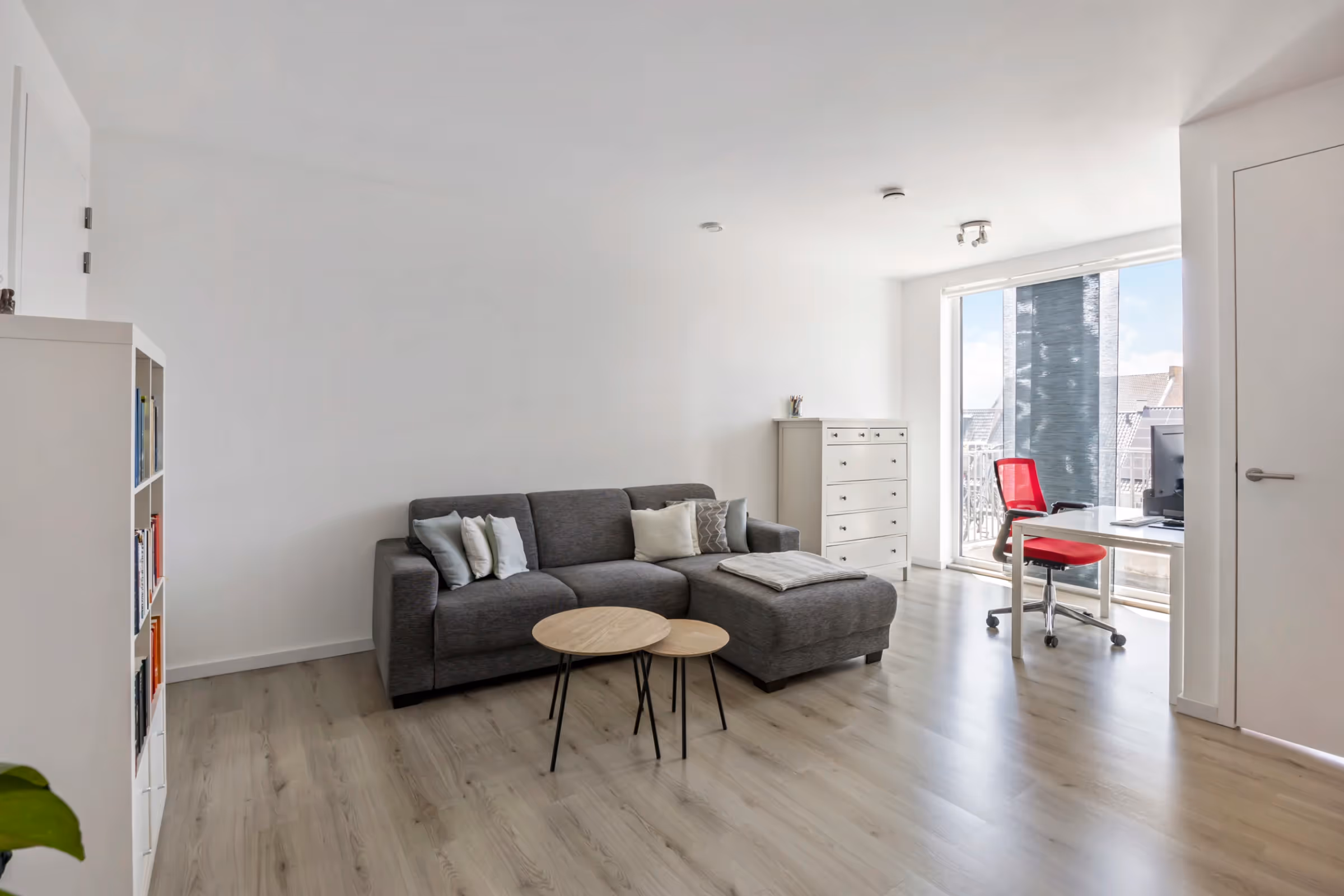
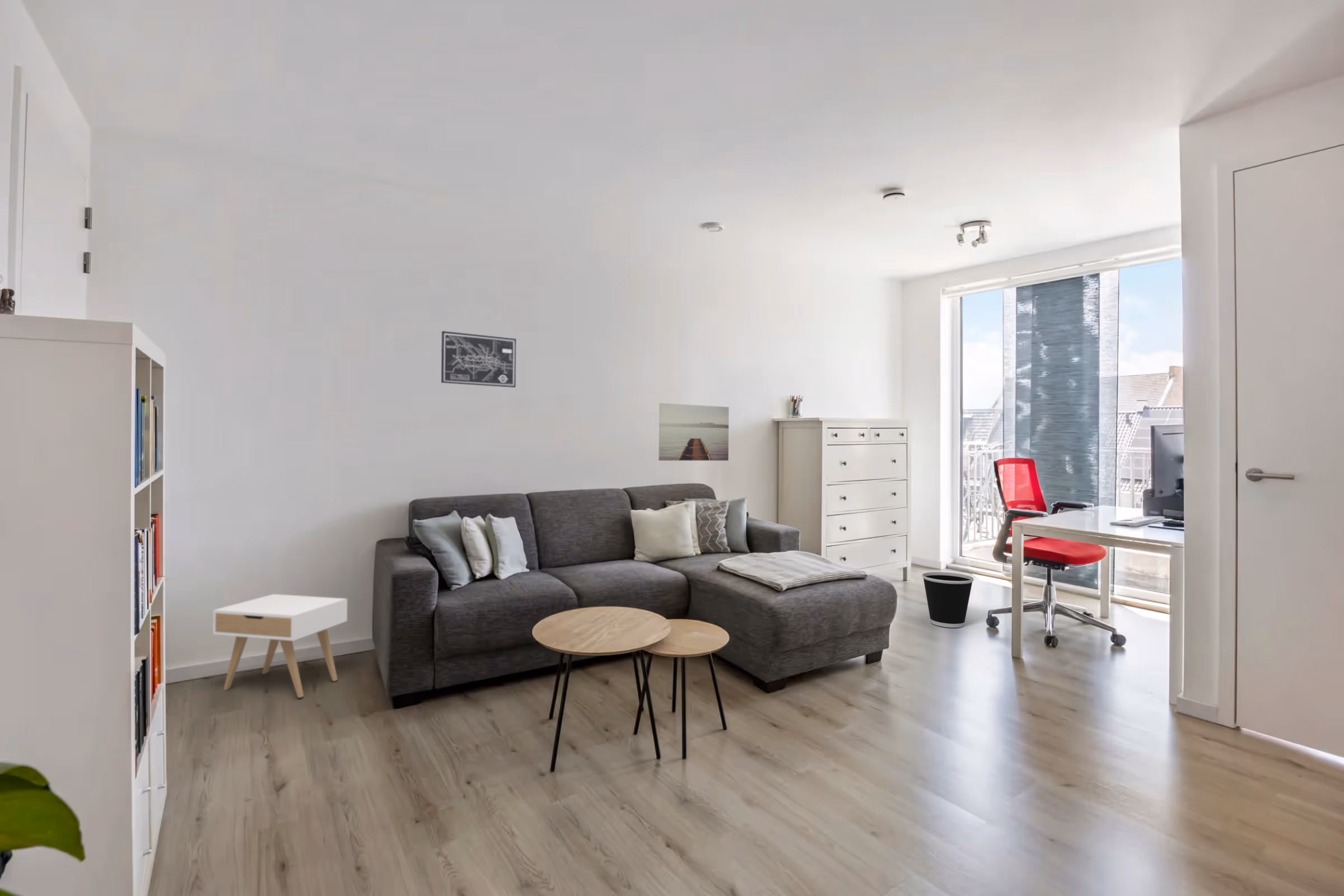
+ wall art [658,403,729,461]
+ wastebasket [922,572,974,628]
+ nightstand [212,594,348,698]
+ wall art [441,330,517,388]
